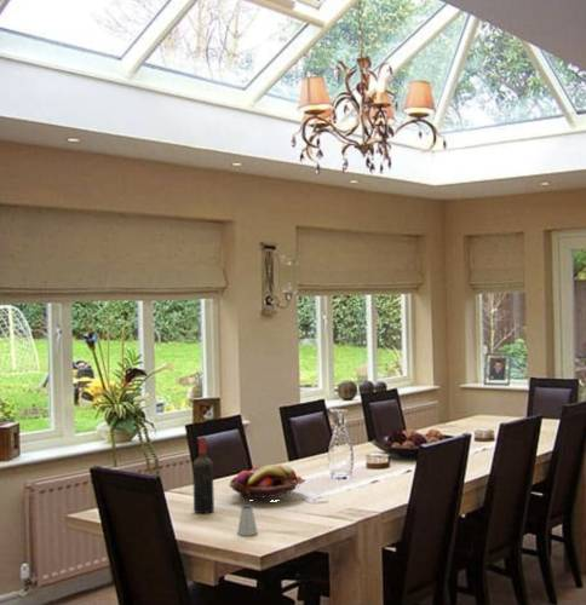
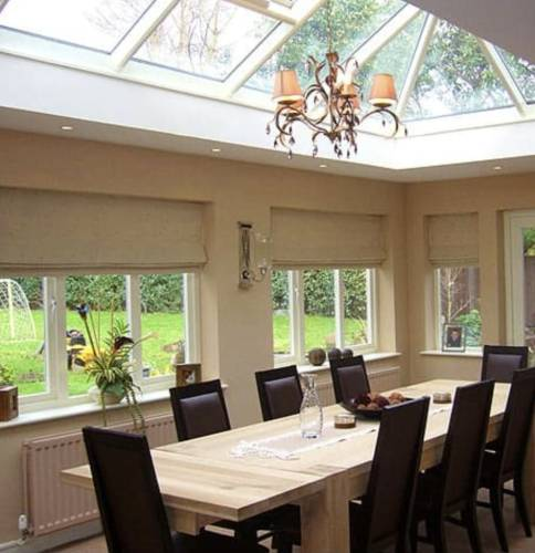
- wine bottle [191,436,216,514]
- saltshaker [236,503,259,536]
- fruit basket [228,463,306,502]
